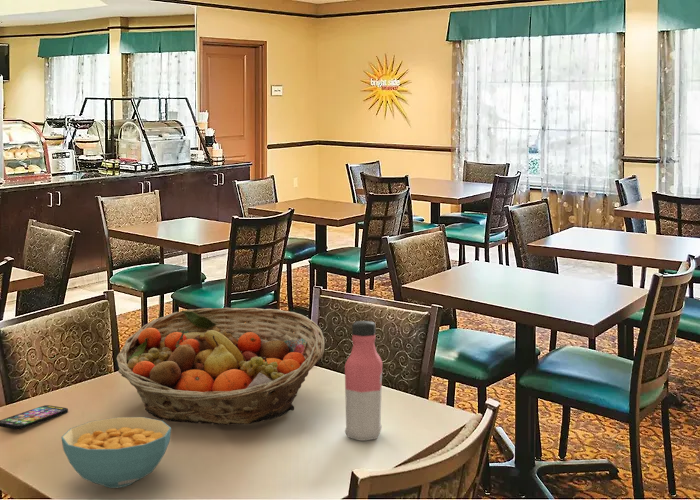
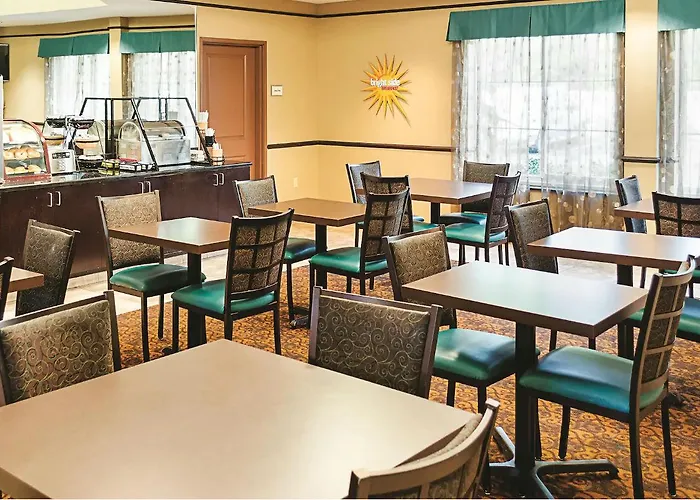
- water bottle [344,320,383,442]
- smartphone [0,404,69,431]
- fruit basket [116,307,326,426]
- cereal bowl [60,416,172,489]
